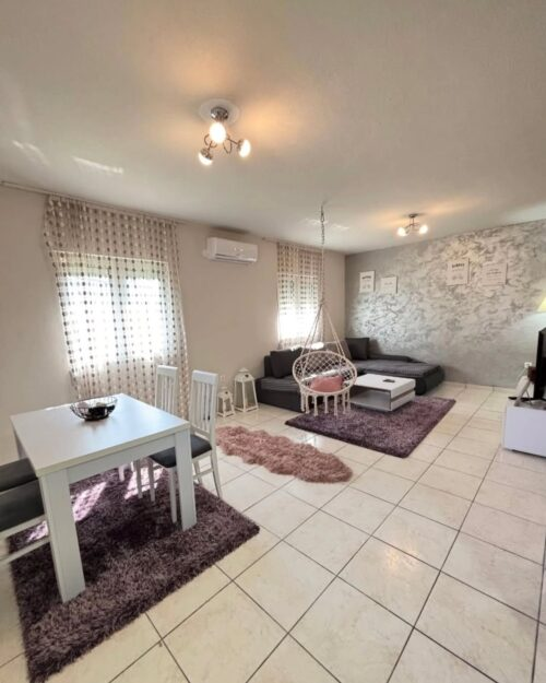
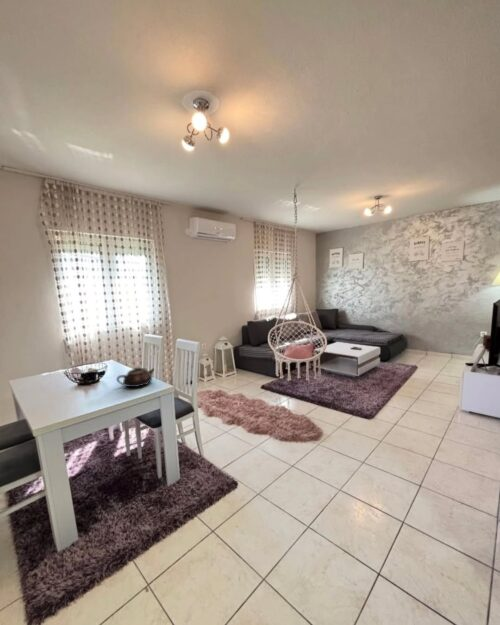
+ teapot [116,367,156,388]
